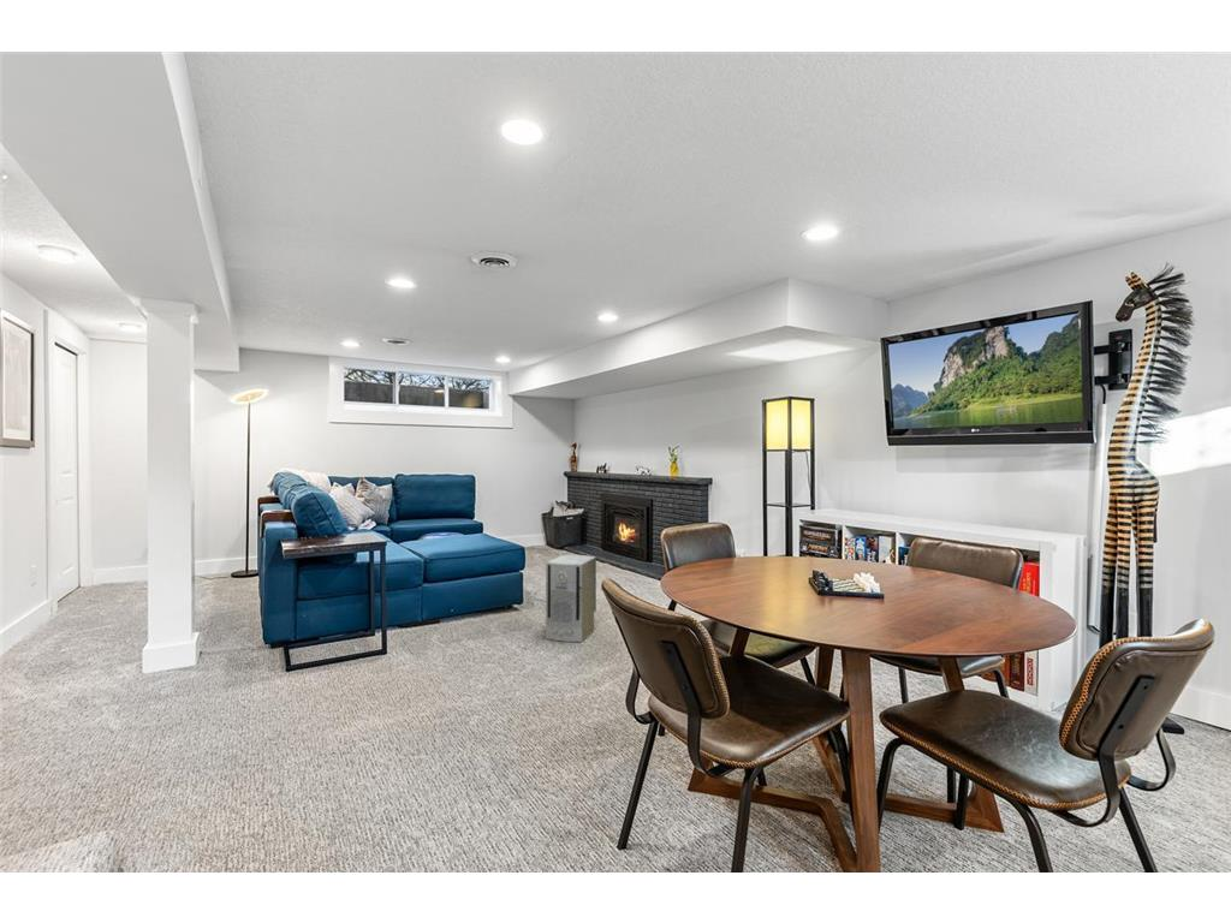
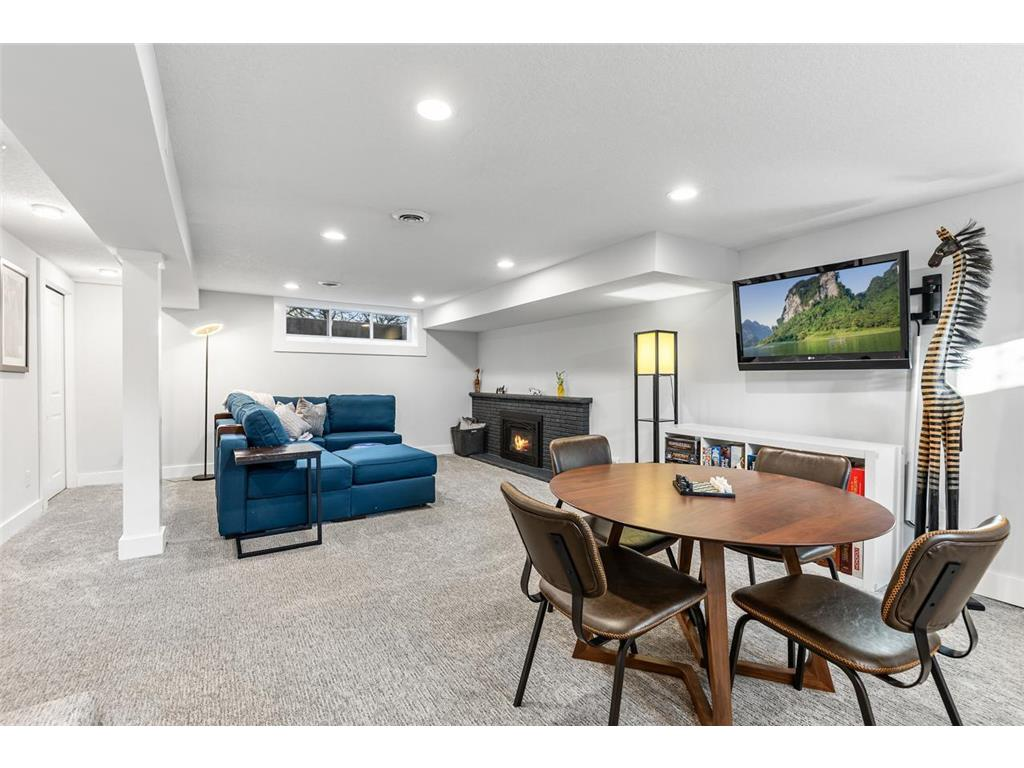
- air purifier [545,554,597,643]
